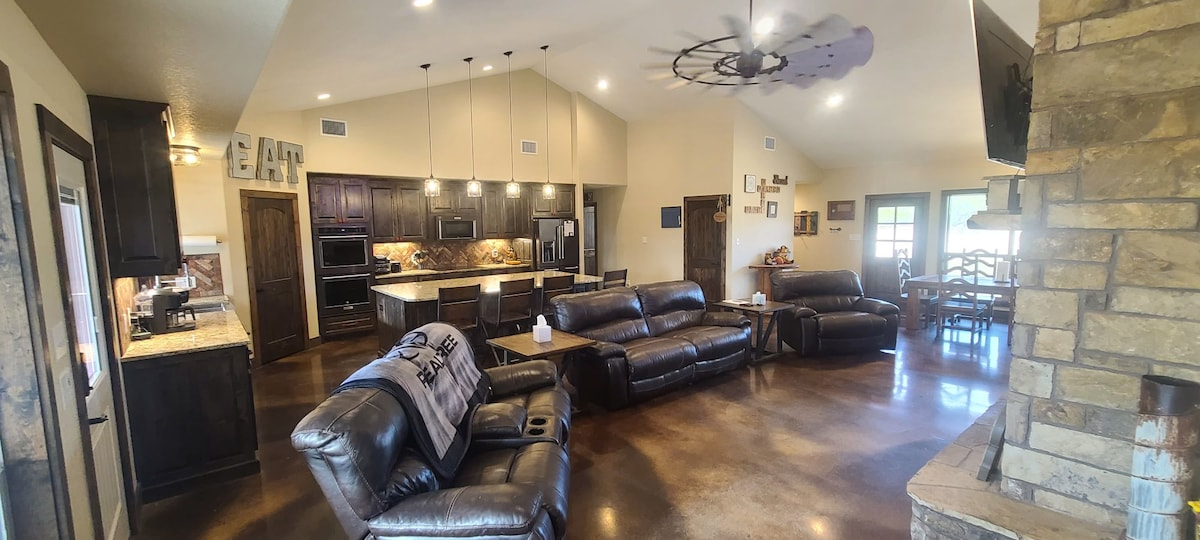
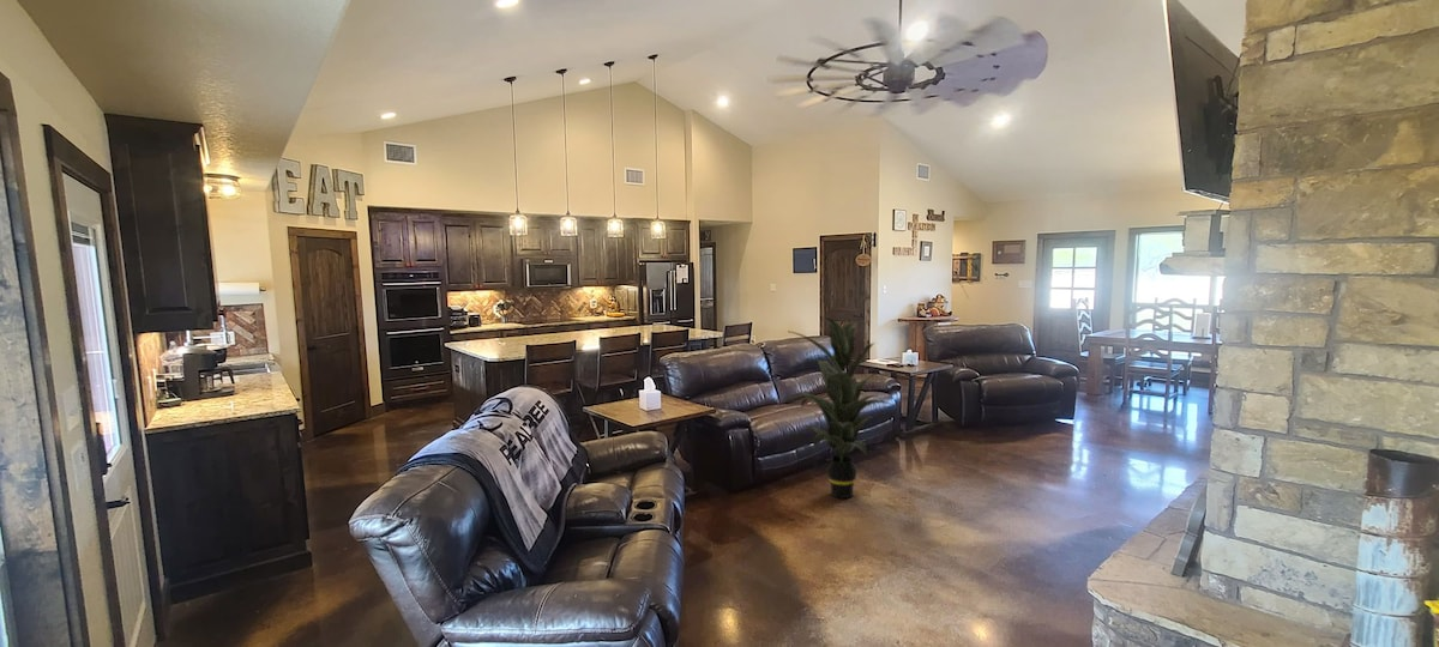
+ indoor plant [785,316,895,500]
